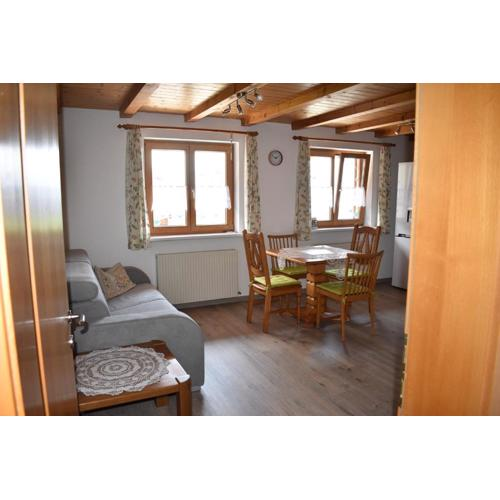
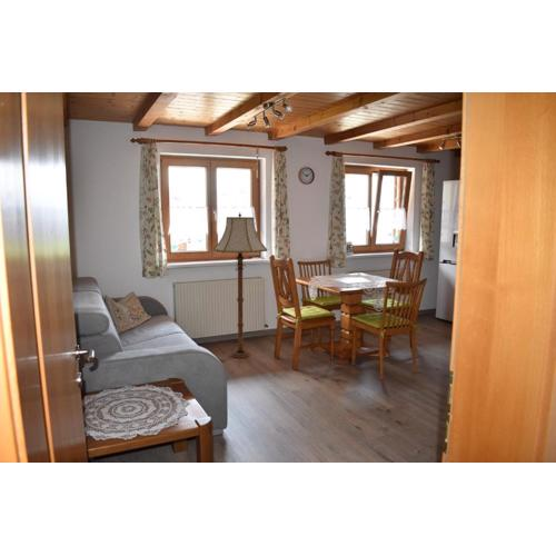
+ floor lamp [212,211,268,359]
